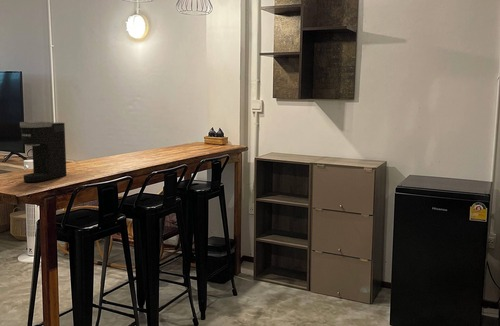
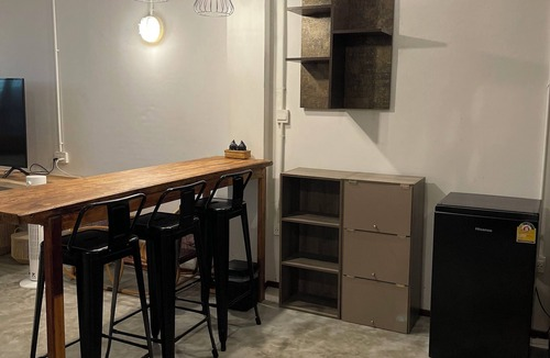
- coffee maker [19,121,68,183]
